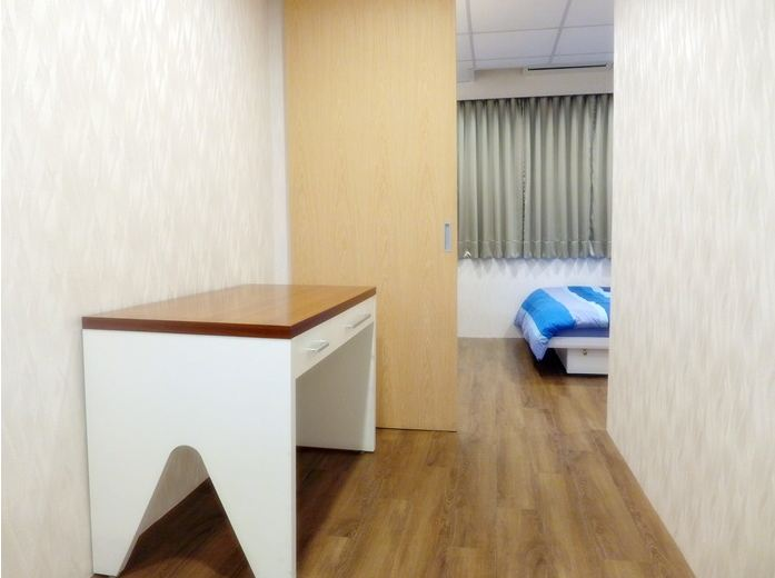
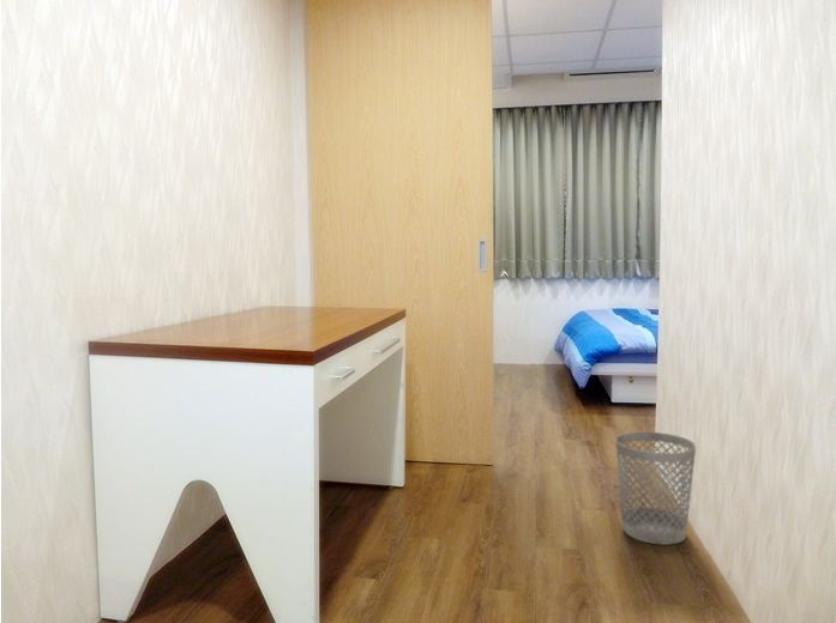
+ wastebasket [614,431,697,546]
